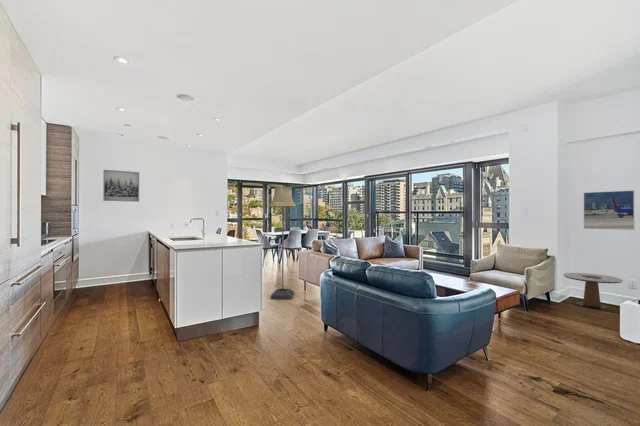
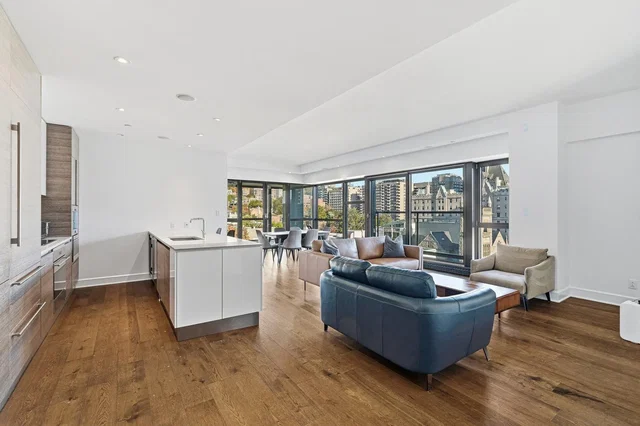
- side table [562,272,624,310]
- floor lamp [268,186,298,300]
- wall art [102,169,140,203]
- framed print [583,189,636,231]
